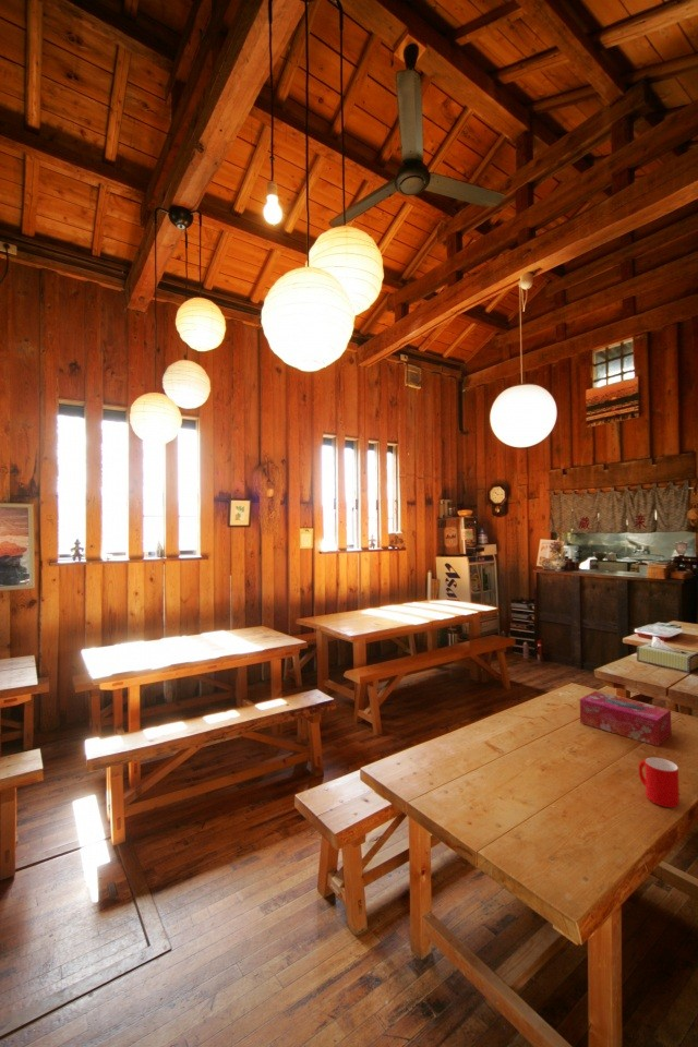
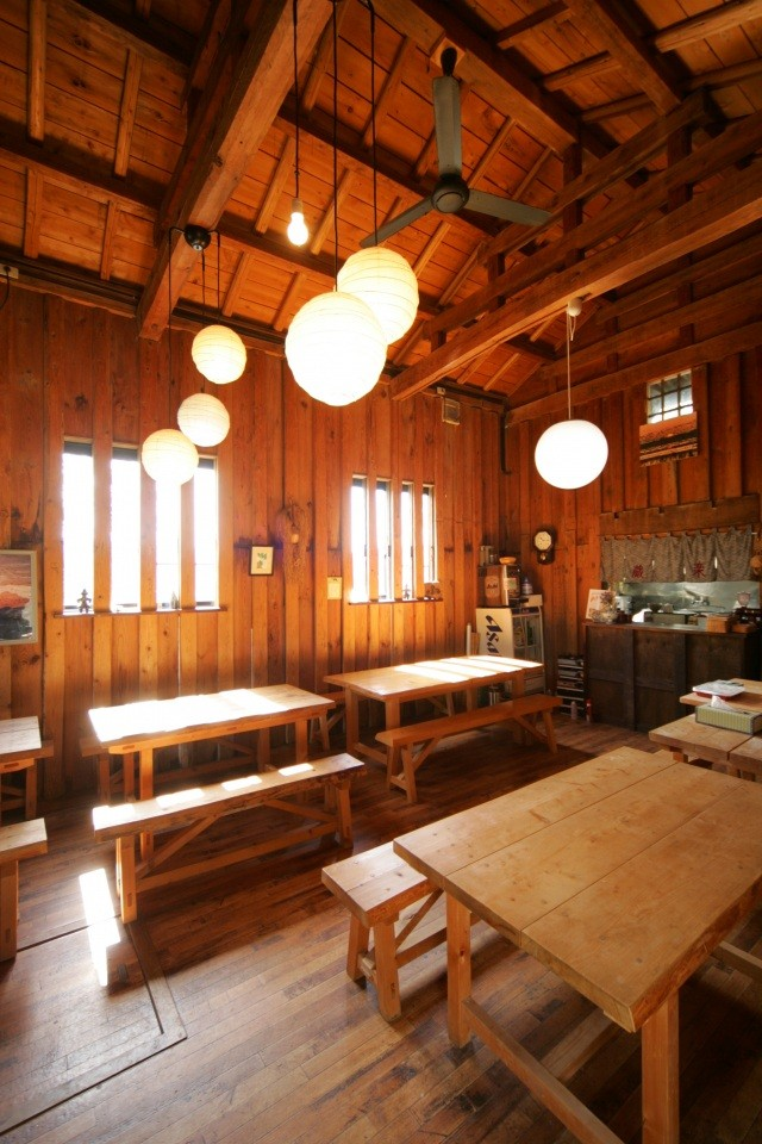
- cup [638,757,681,808]
- tissue box [579,690,673,747]
